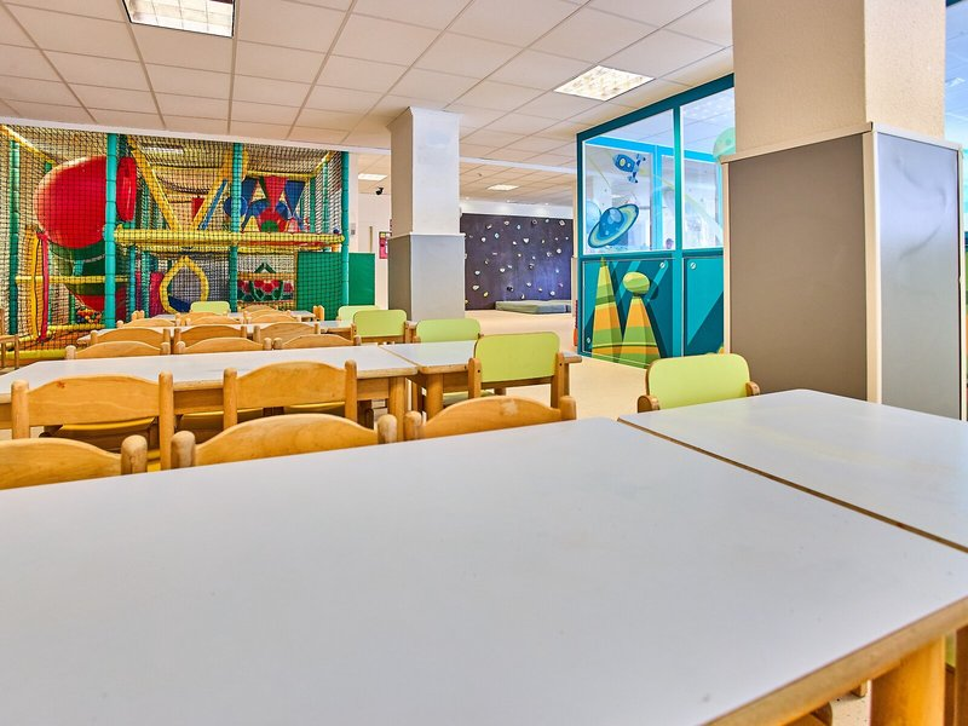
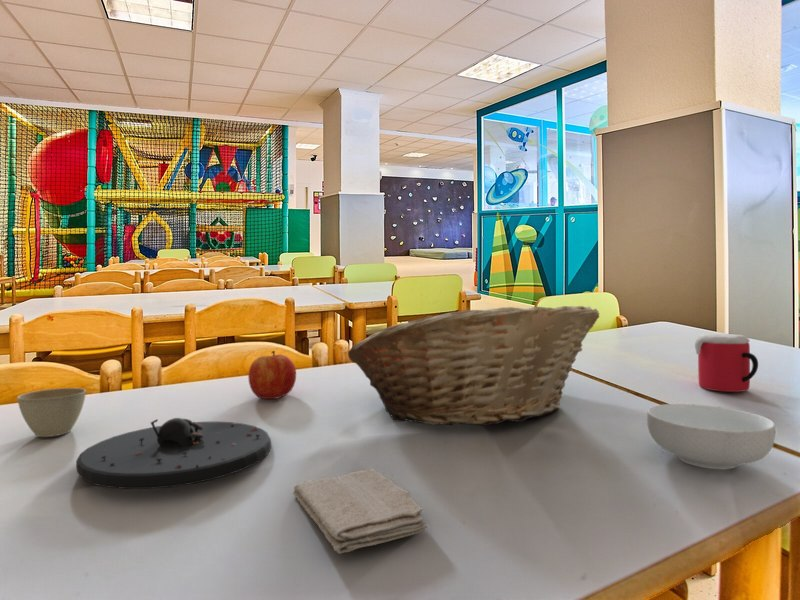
+ fruit basket [347,305,601,426]
+ cereal bowl [646,403,776,470]
+ flower pot [16,387,87,438]
+ plate [75,417,272,490]
+ mug [694,333,759,393]
+ apple [247,350,297,400]
+ washcloth [292,468,428,554]
